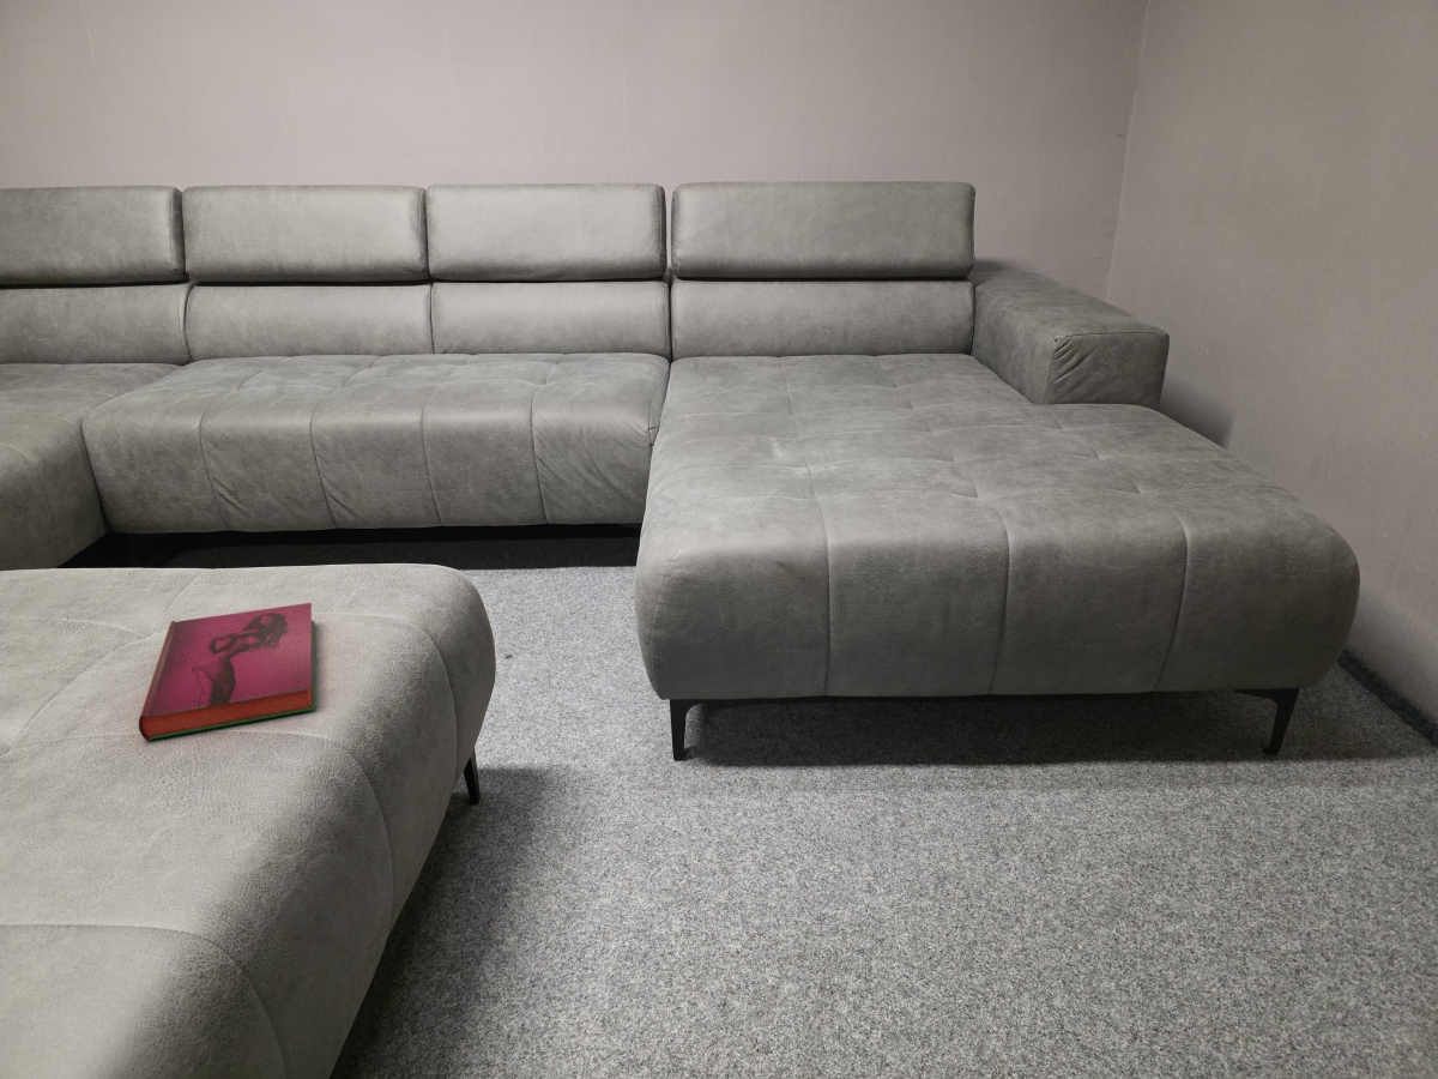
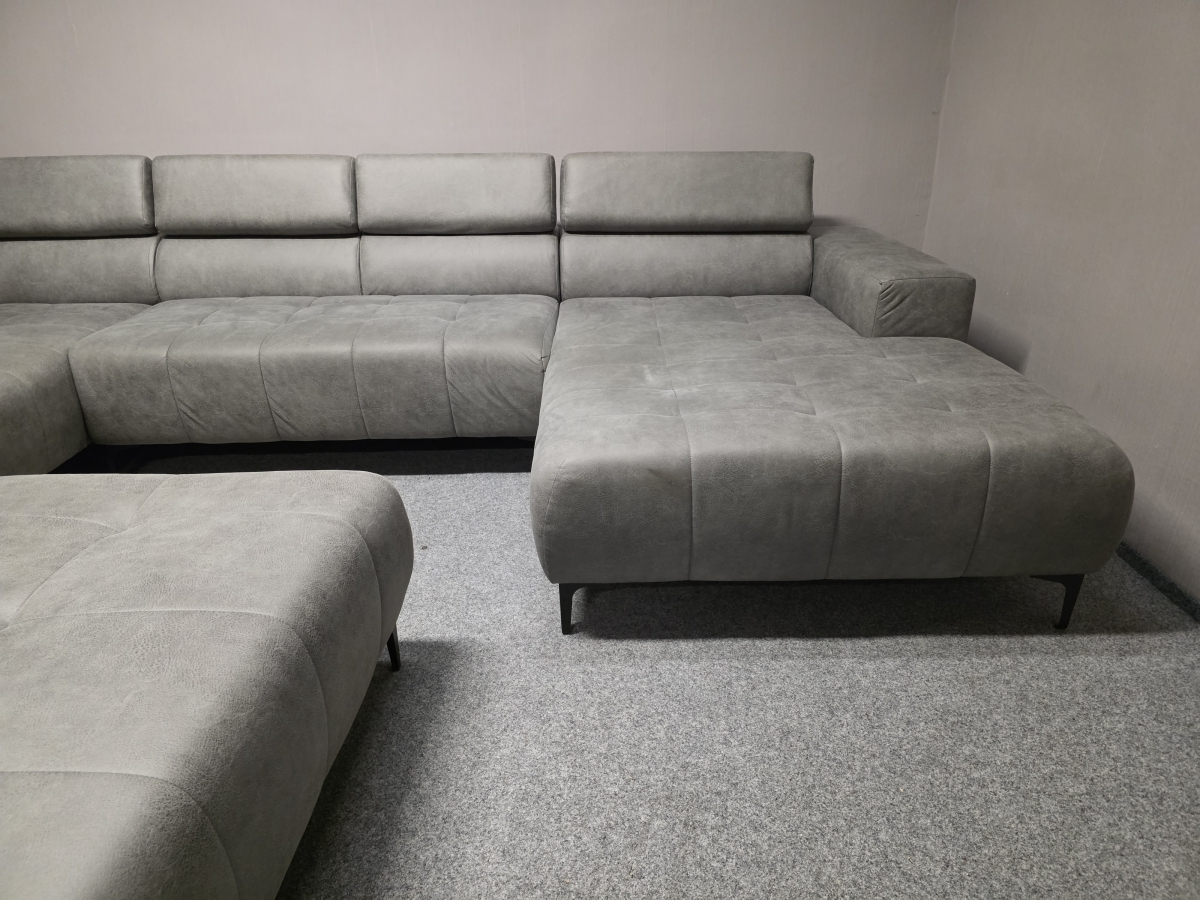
- hardback book [138,602,316,742]
